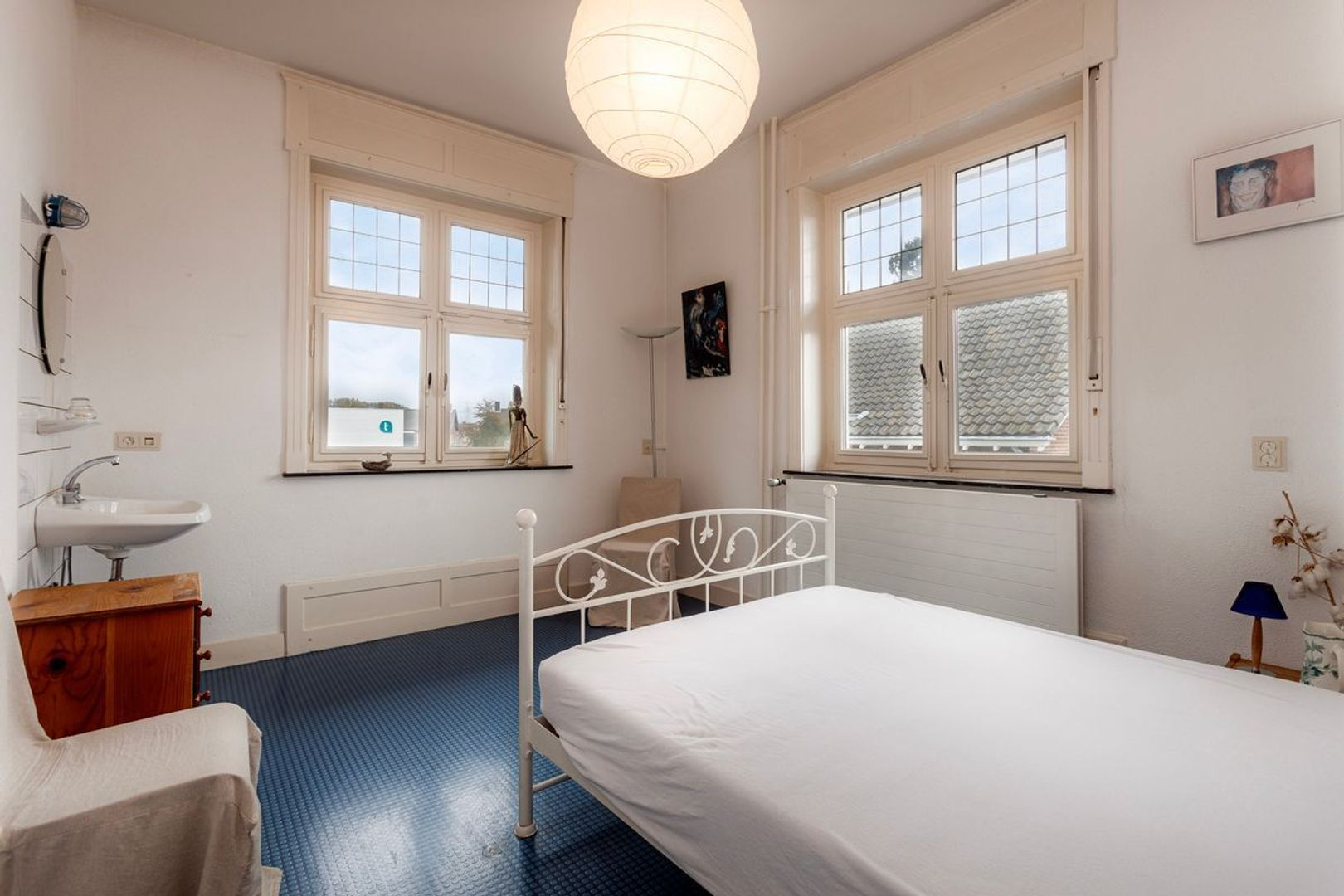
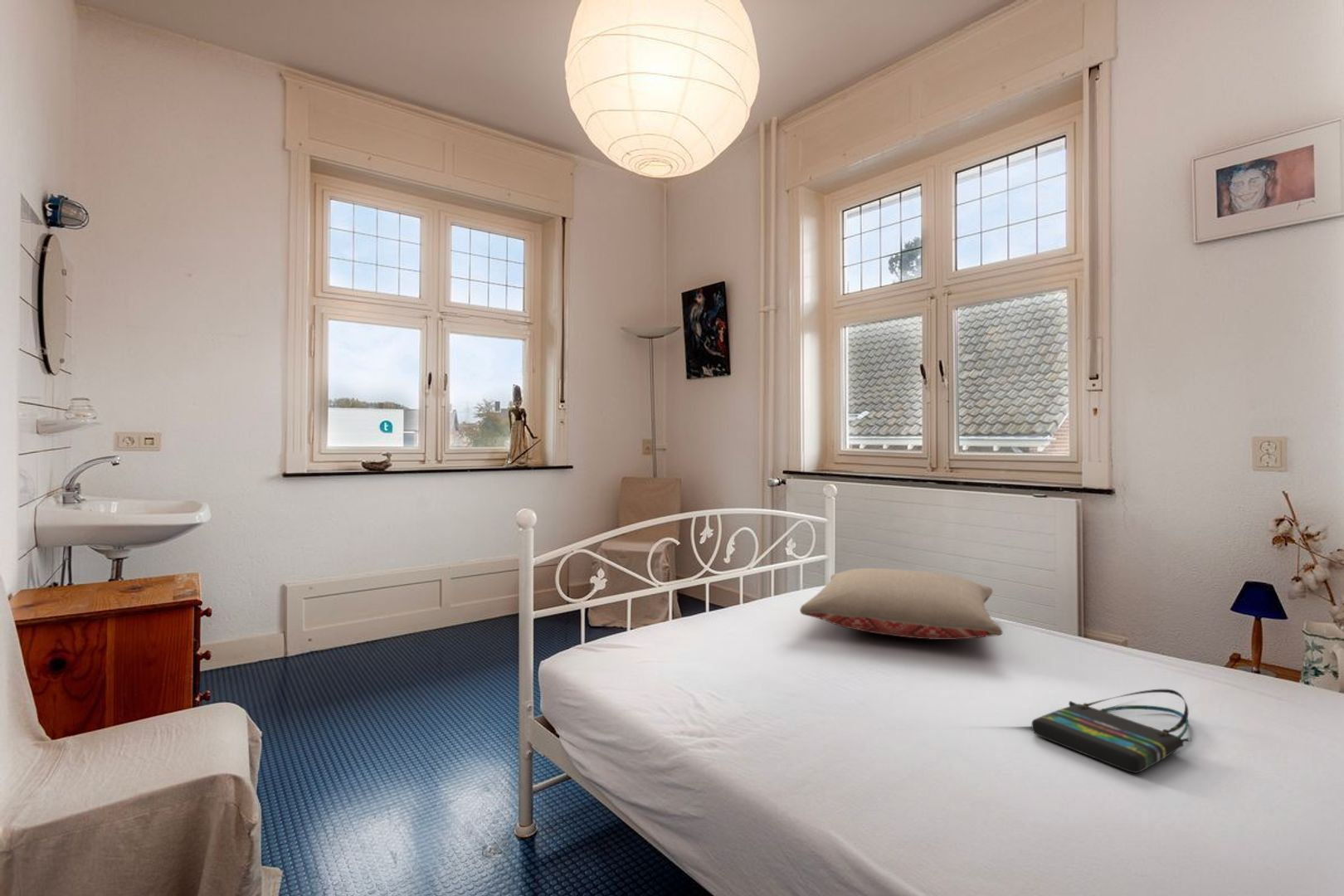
+ pillow [799,567,1004,640]
+ tote bag [1031,689,1192,774]
